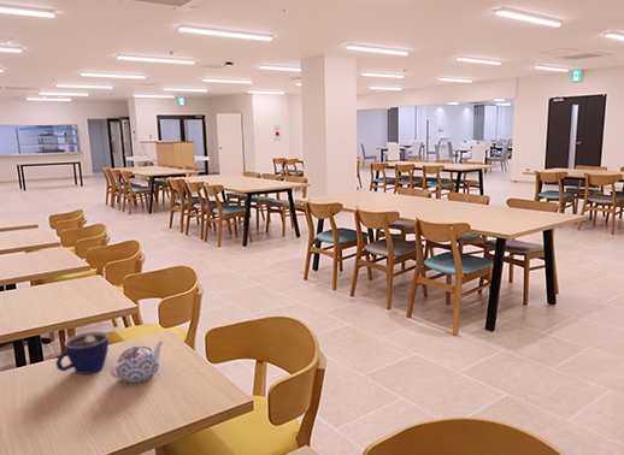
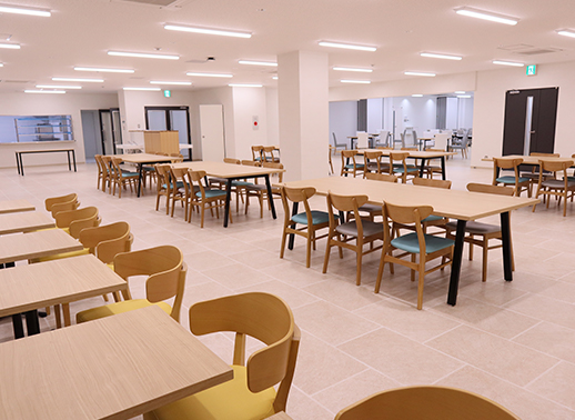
- cup [54,331,110,376]
- teapot [108,339,165,384]
